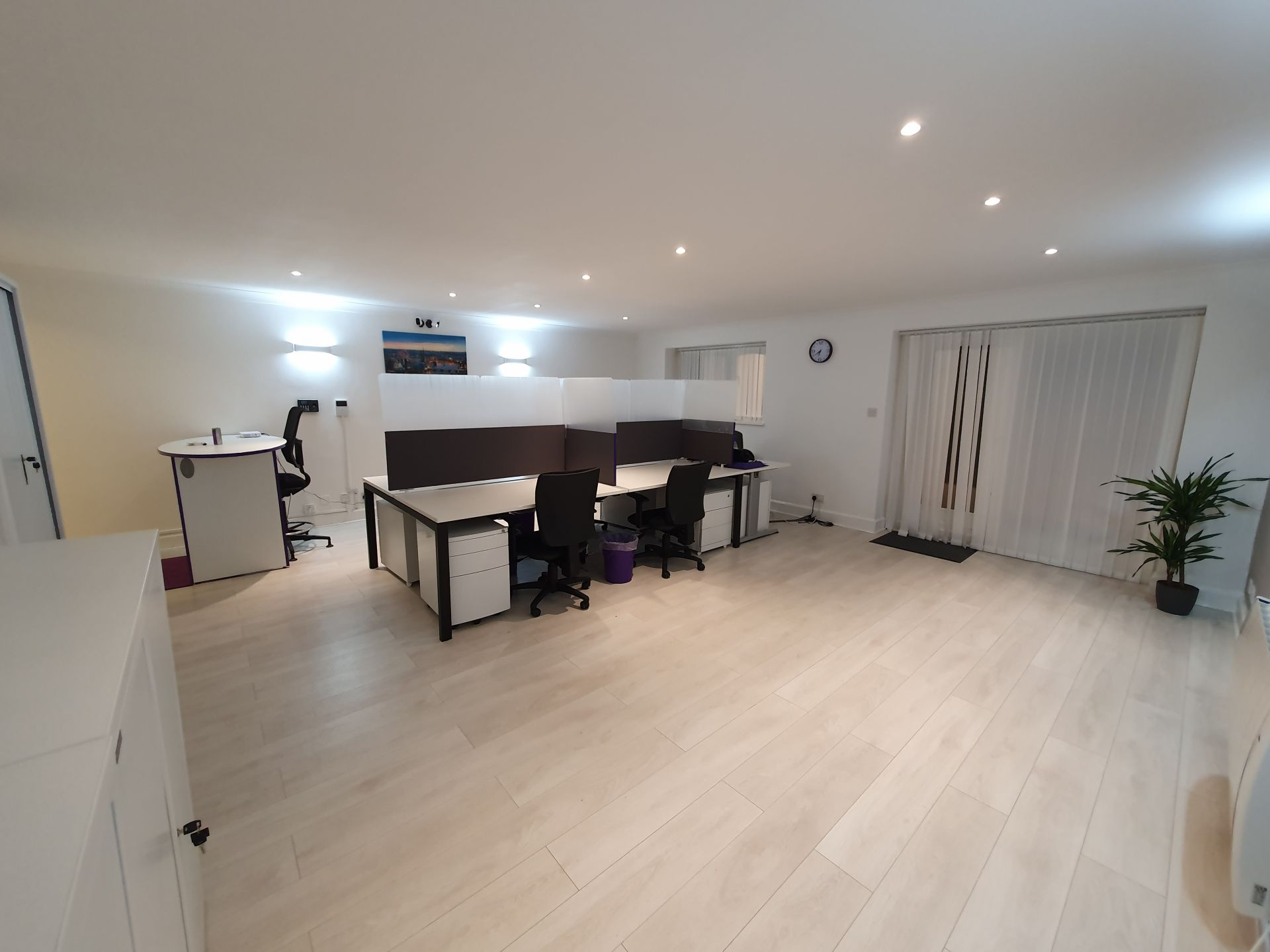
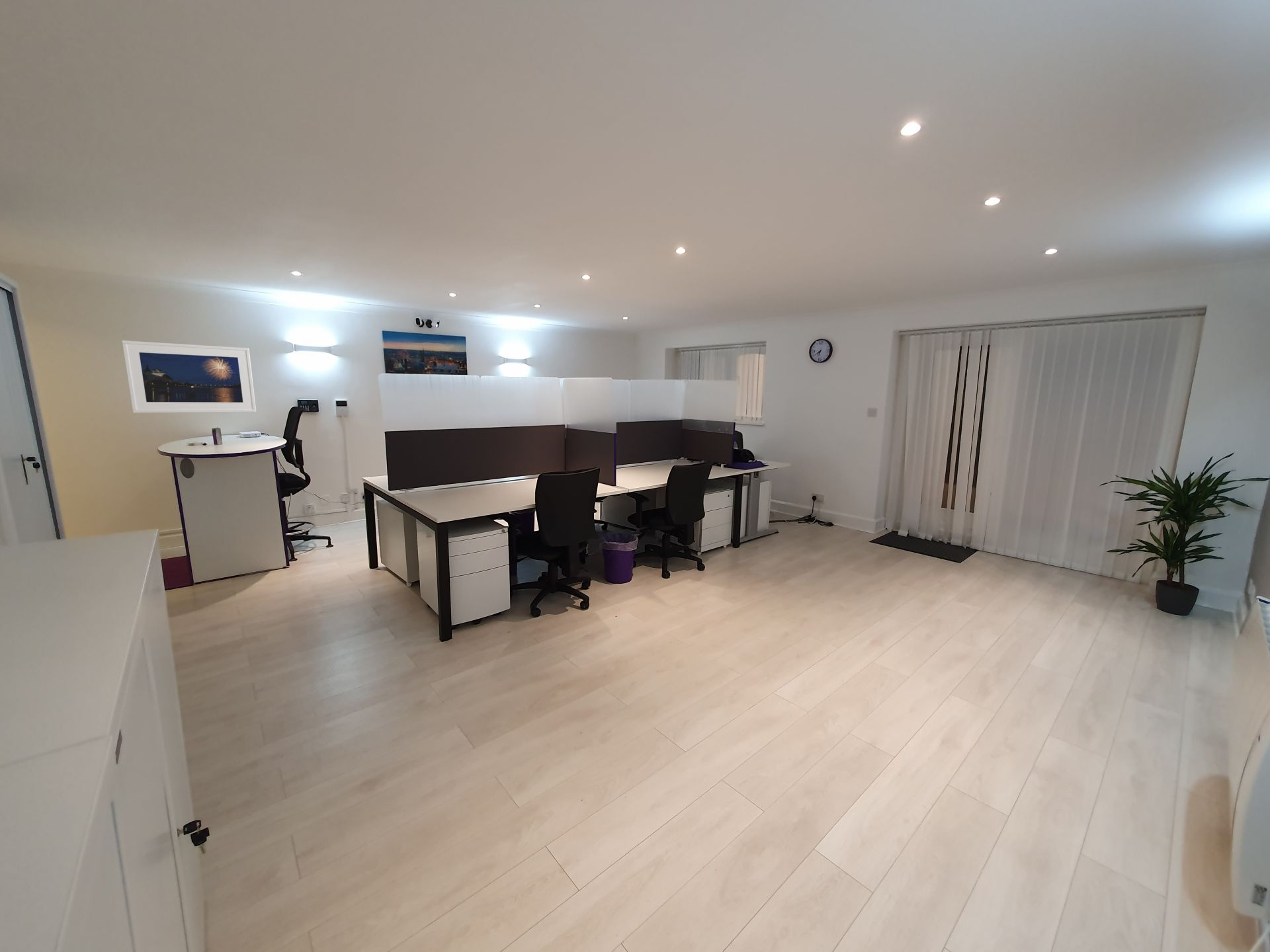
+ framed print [121,340,257,413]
